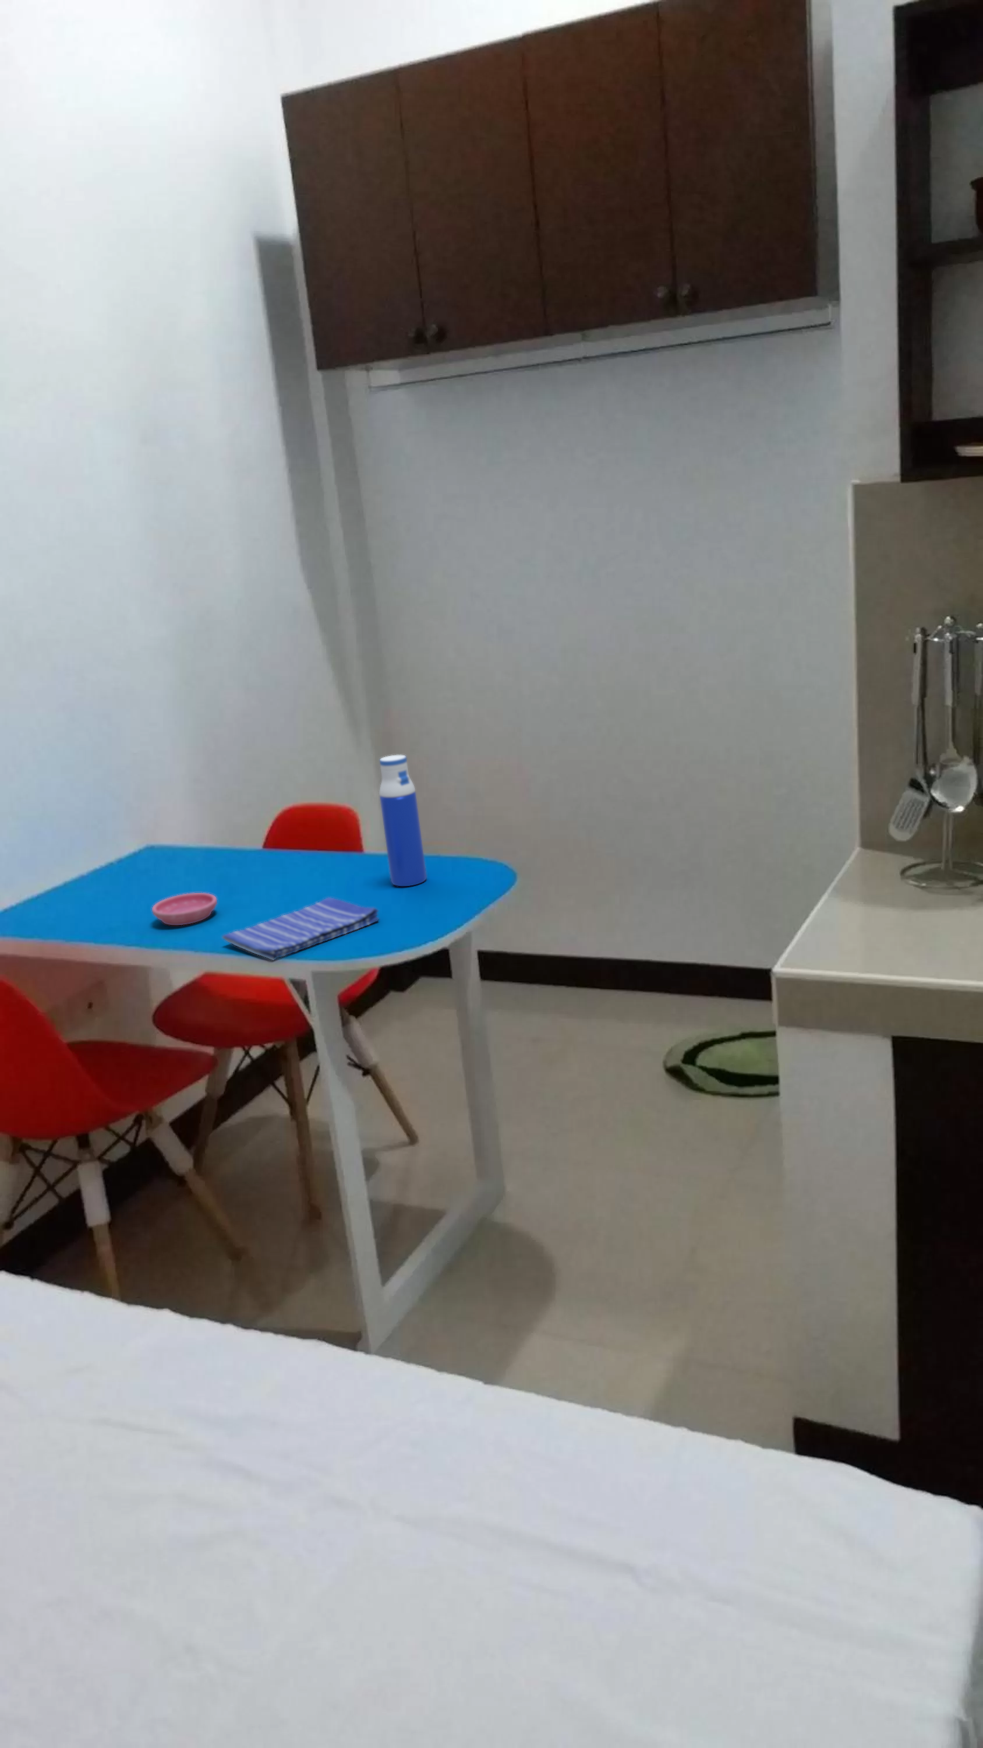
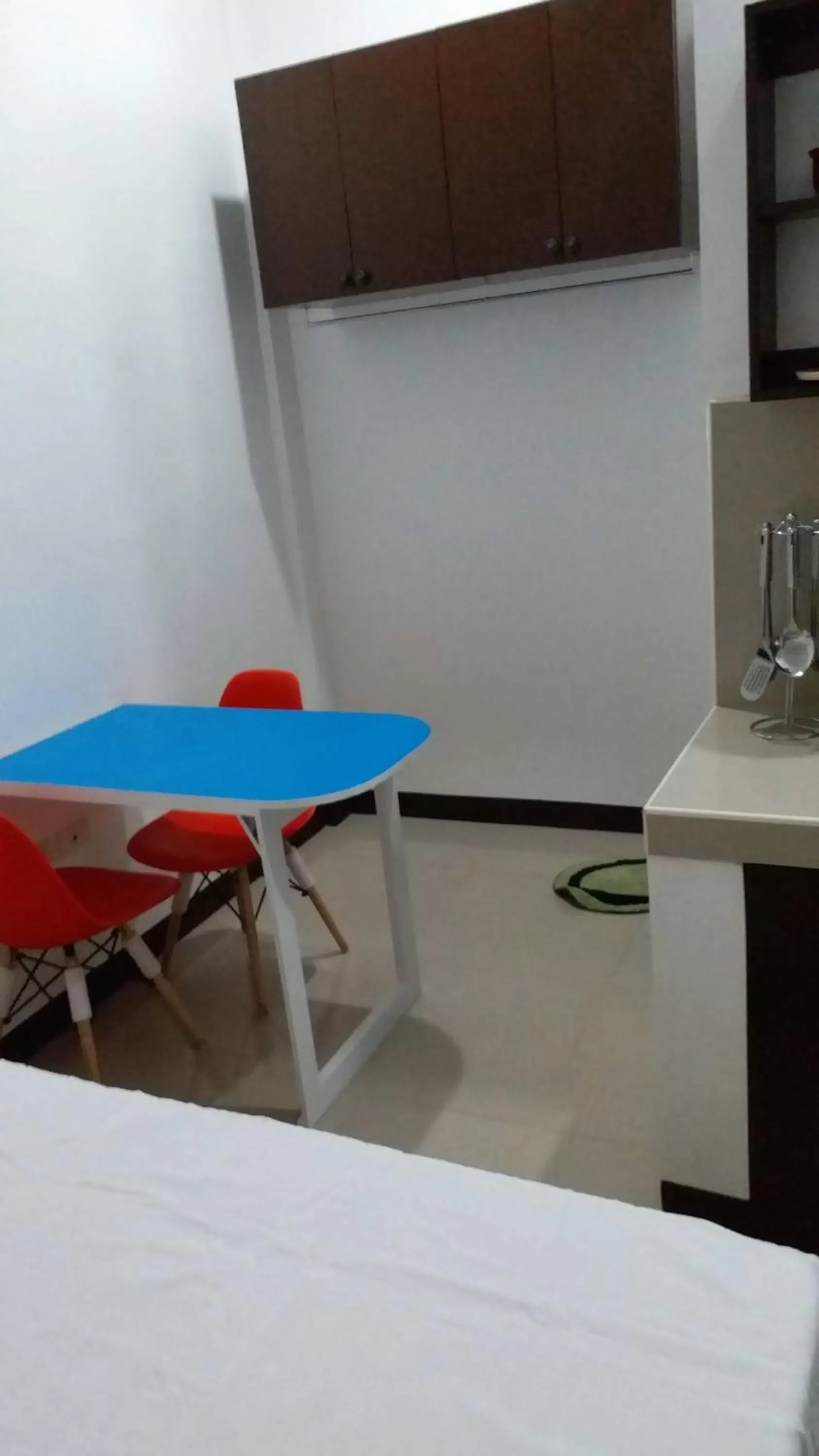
- dish towel [222,897,379,960]
- saucer [151,892,217,926]
- water bottle [378,755,427,887]
